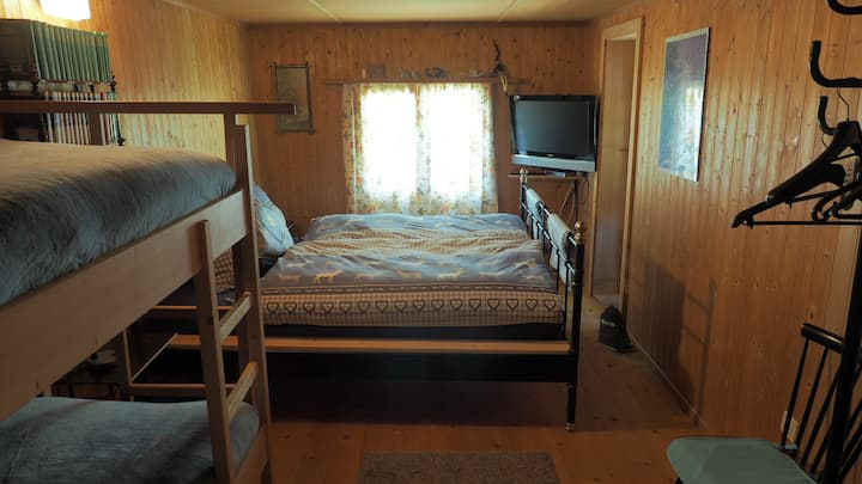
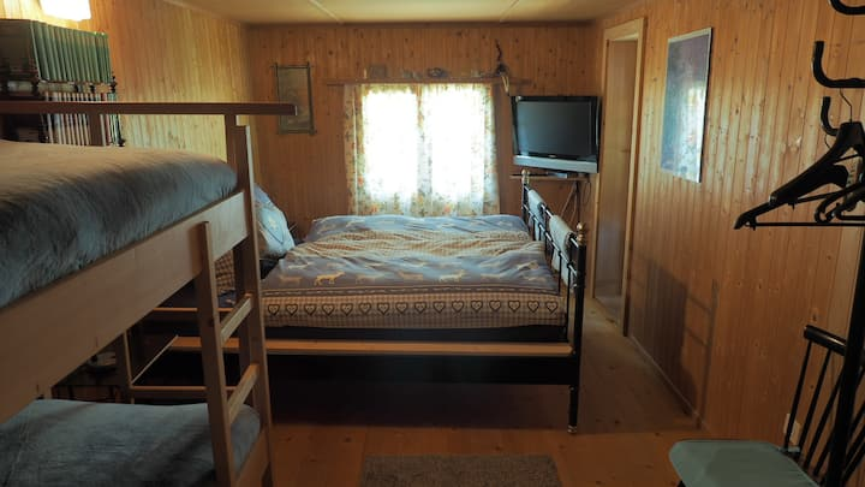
- backpack [596,302,636,354]
